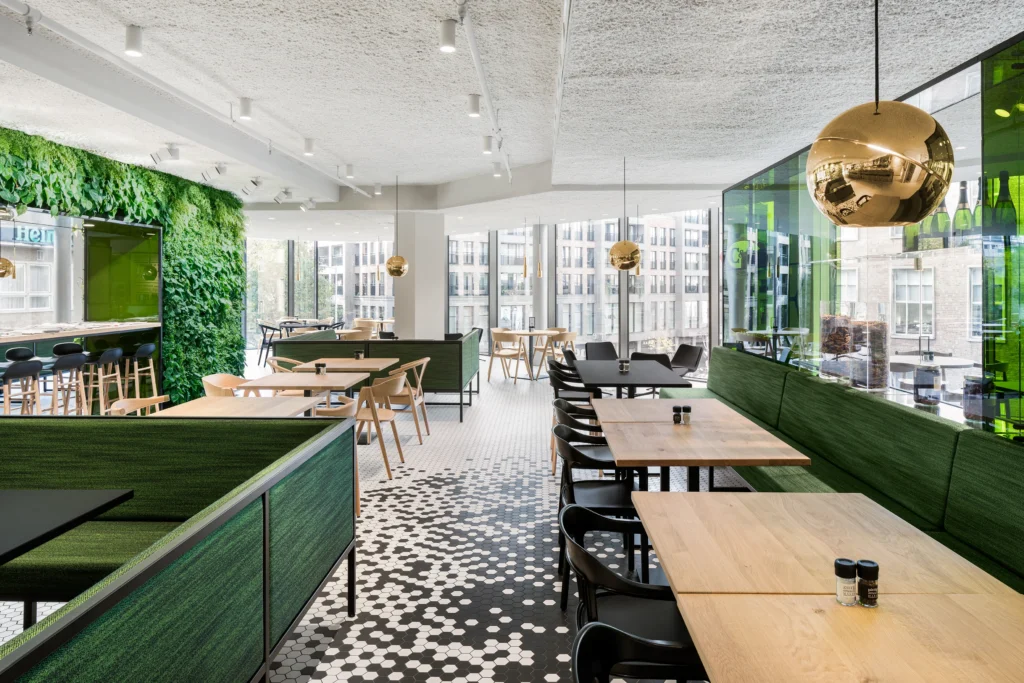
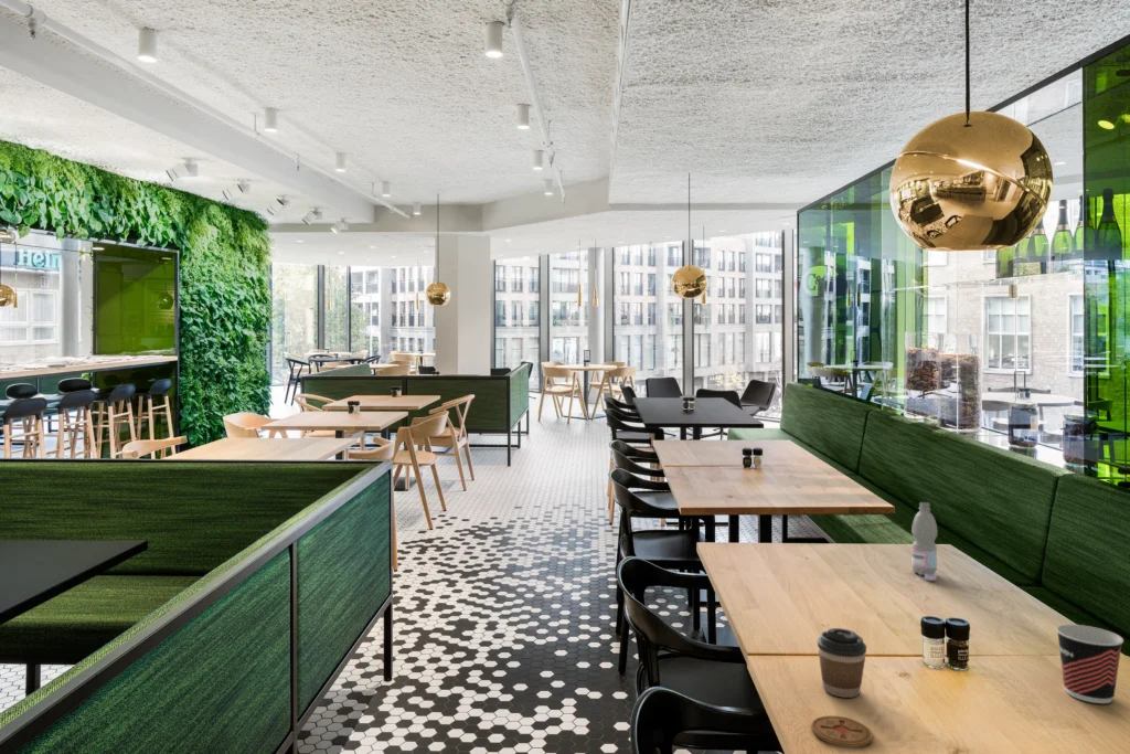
+ coffee cup [817,627,867,699]
+ coaster [810,715,873,748]
+ cup [1055,624,1124,704]
+ water bottle [910,501,938,582]
